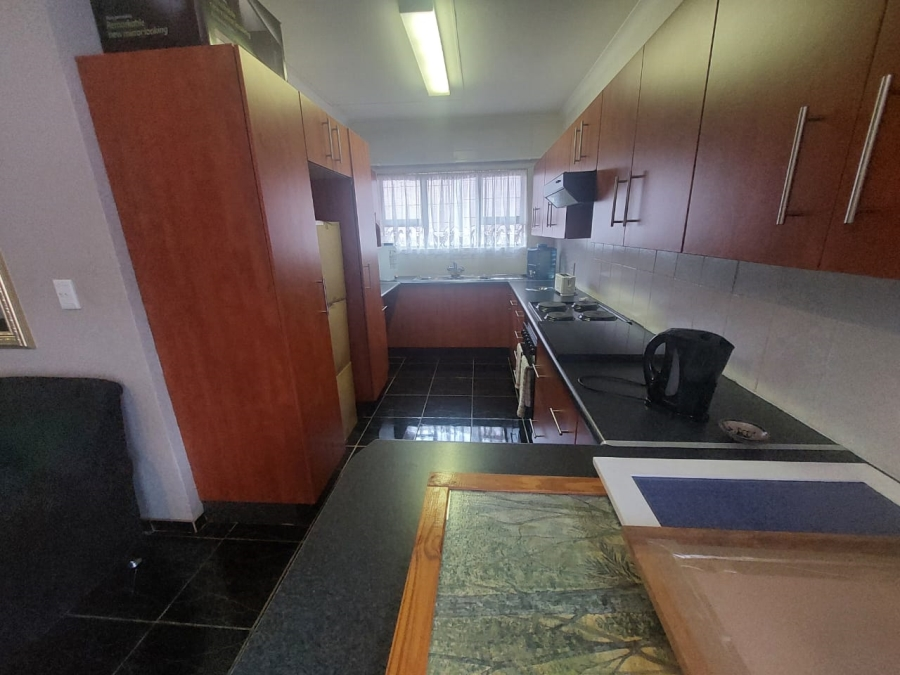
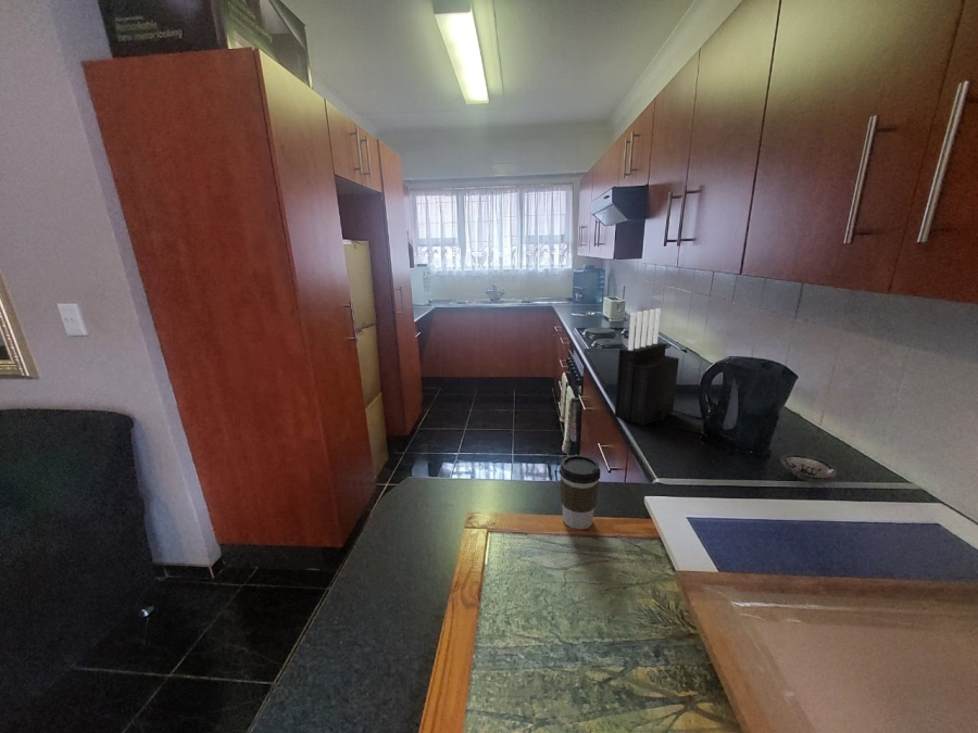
+ knife block [614,307,680,427]
+ coffee cup [559,454,601,531]
